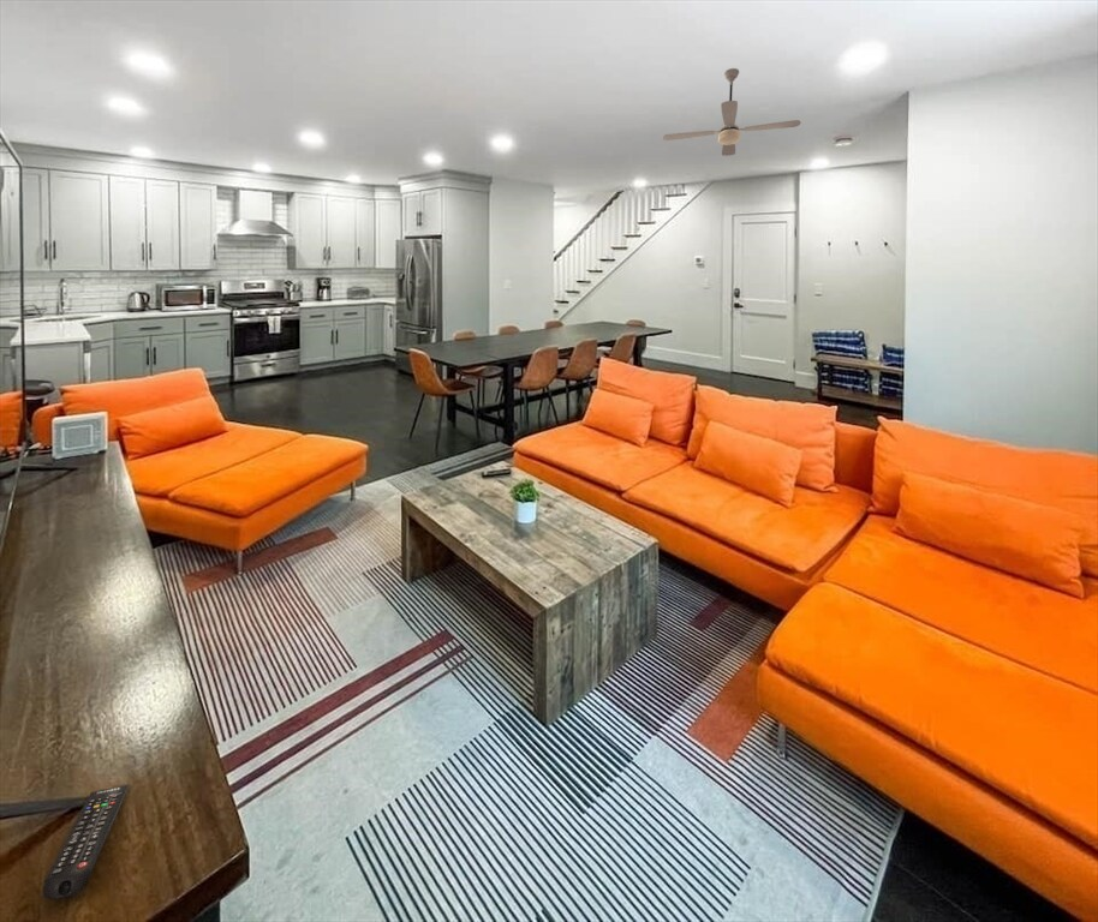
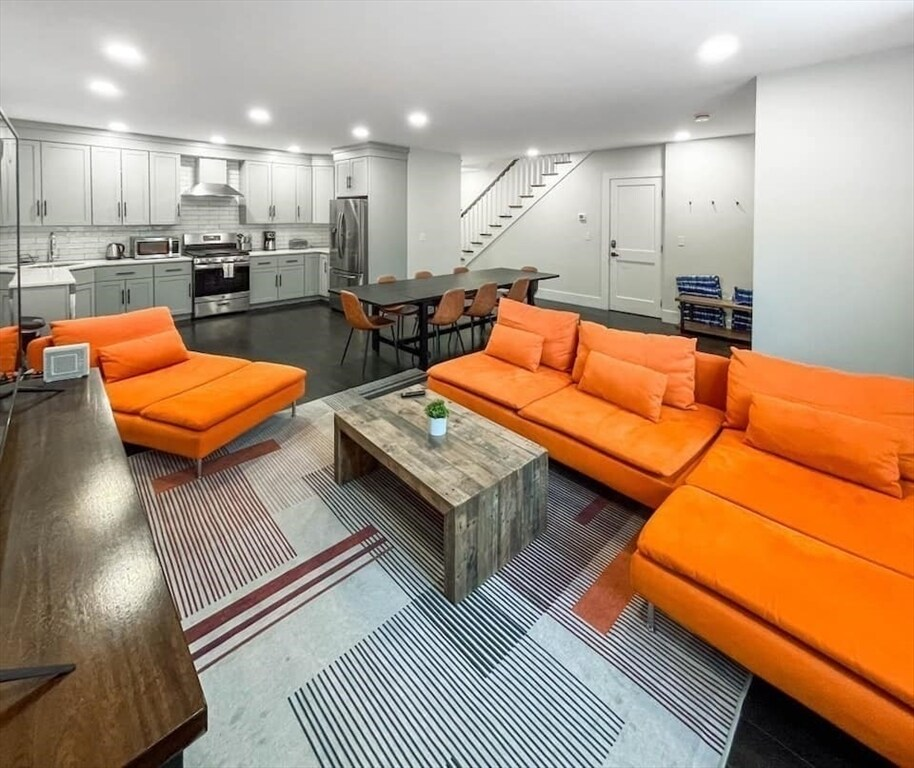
- ceiling fan [662,67,801,157]
- remote control [41,783,130,902]
